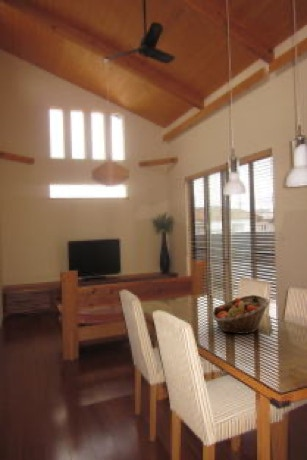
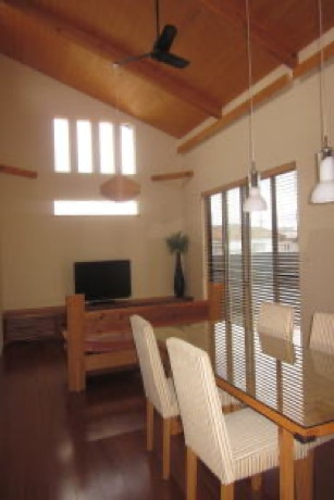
- fruit basket [211,294,271,335]
